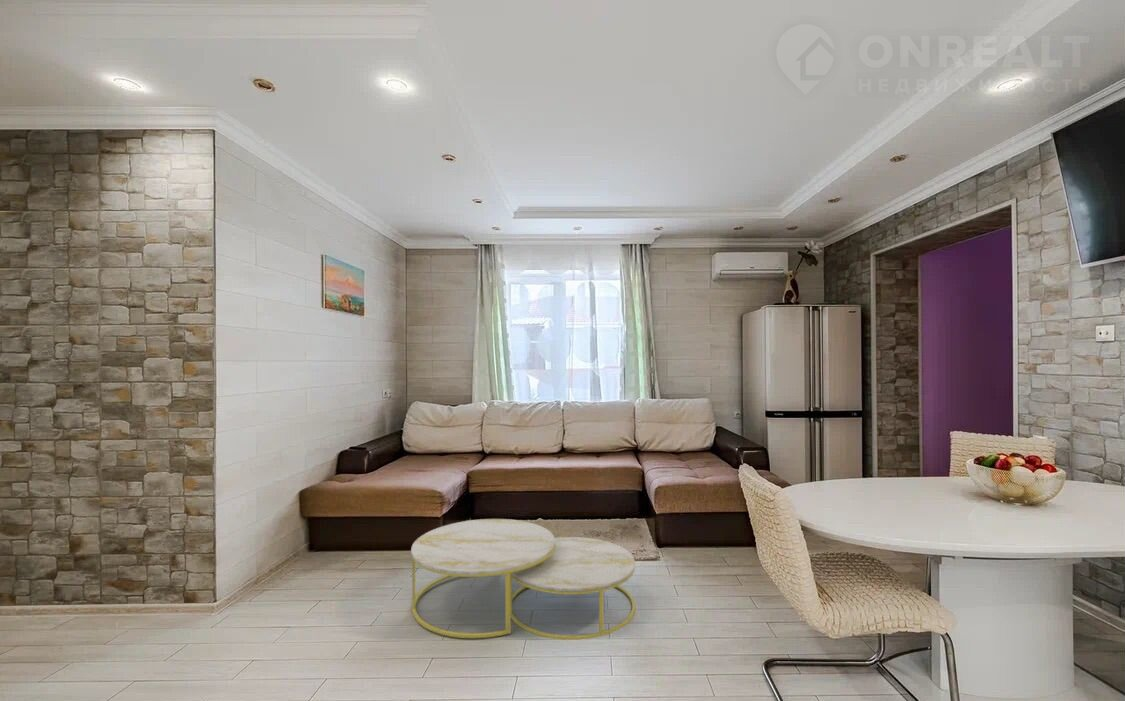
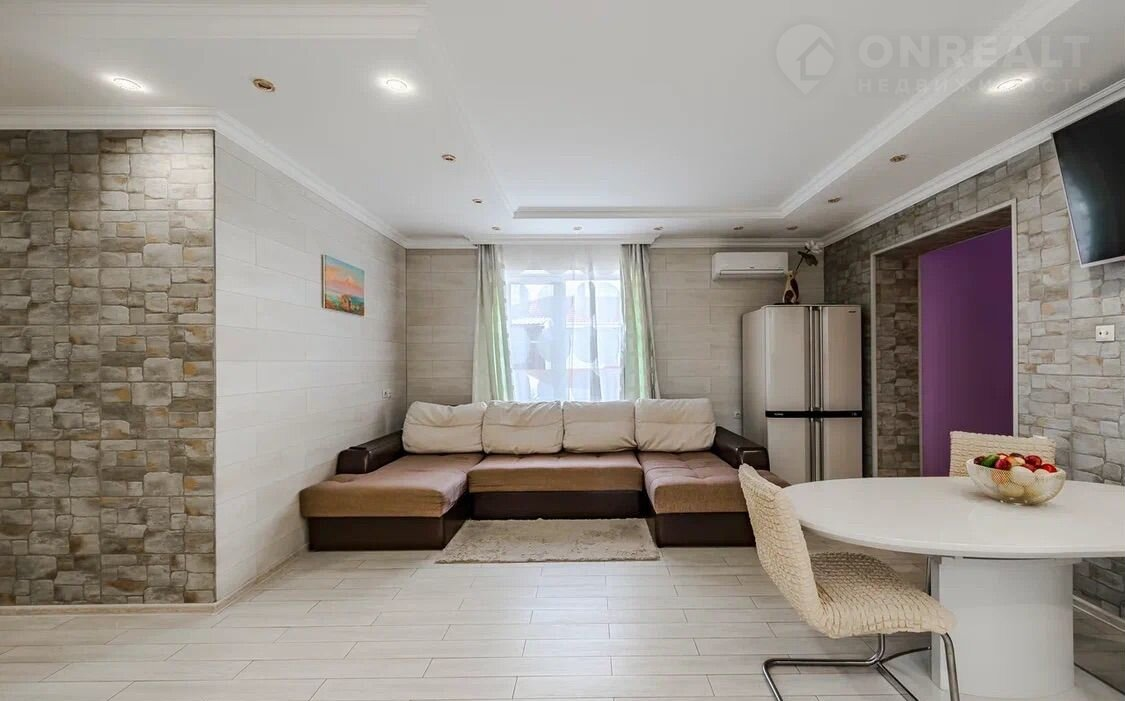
- coffee table [410,518,636,641]
